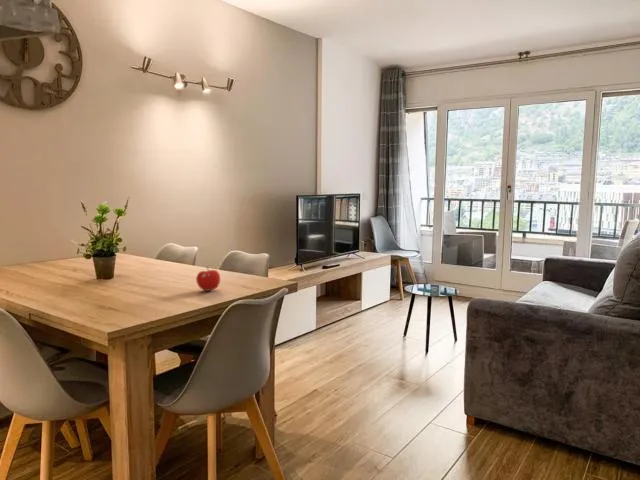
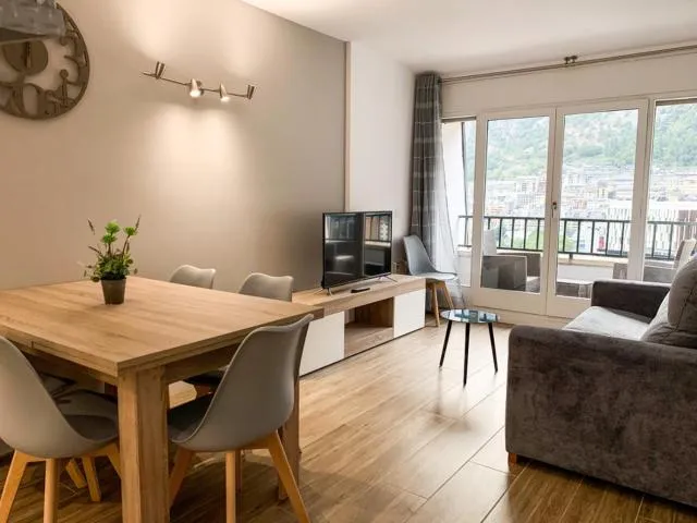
- fruit [195,266,221,292]
